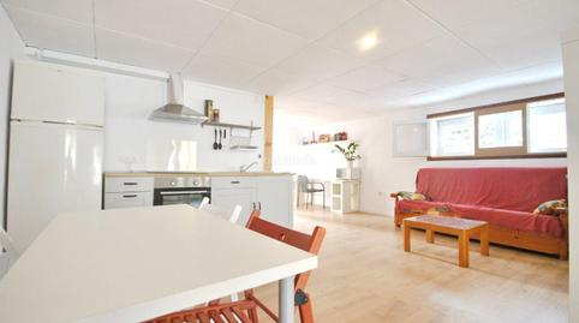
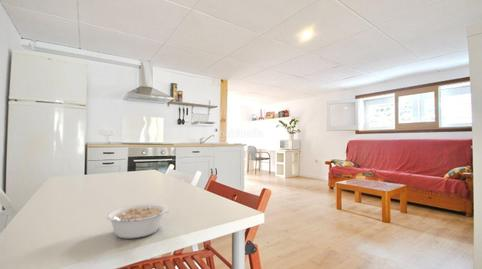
+ legume [104,203,171,239]
